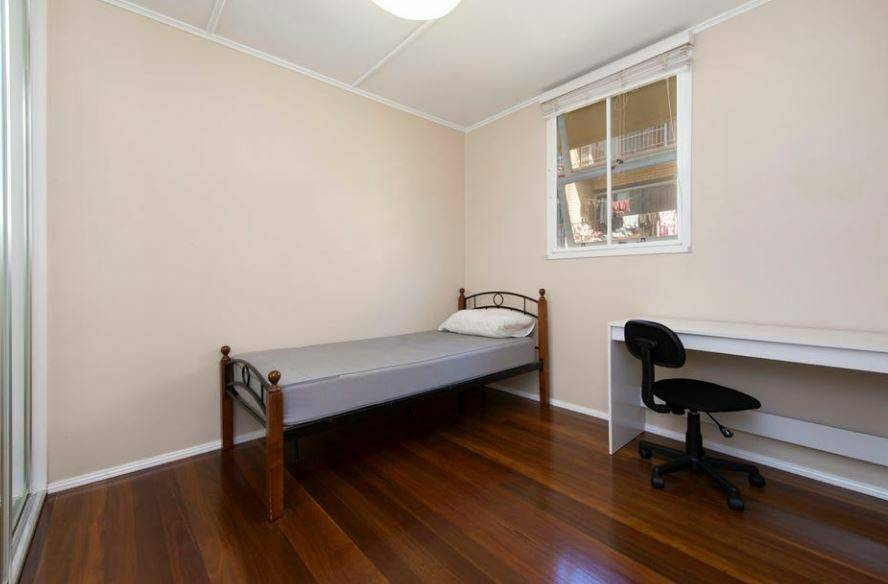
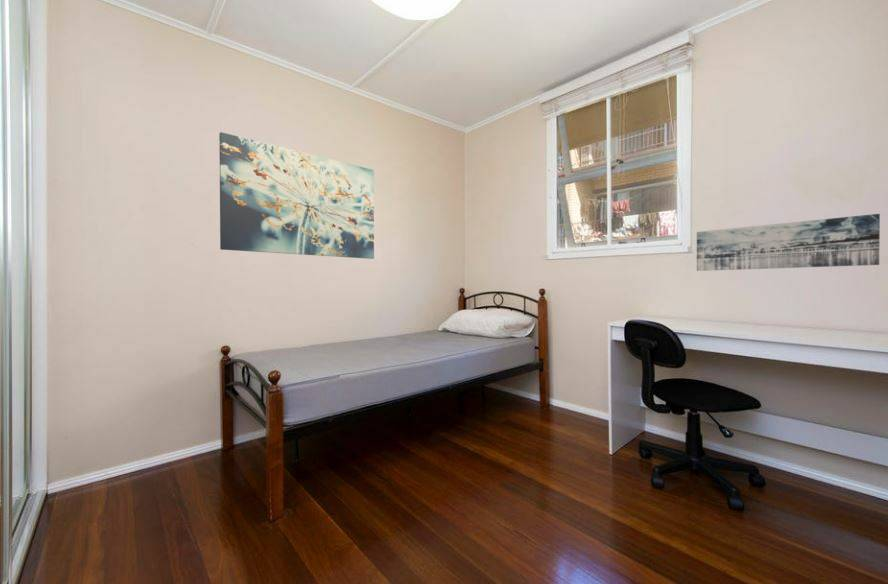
+ wall art [696,213,881,272]
+ wall art [218,131,375,260]
